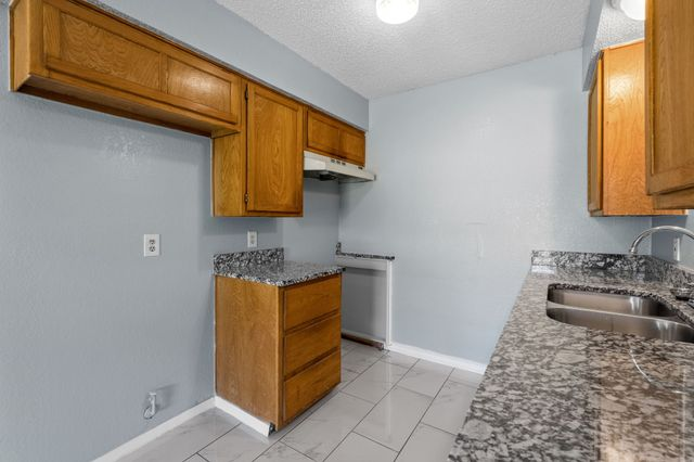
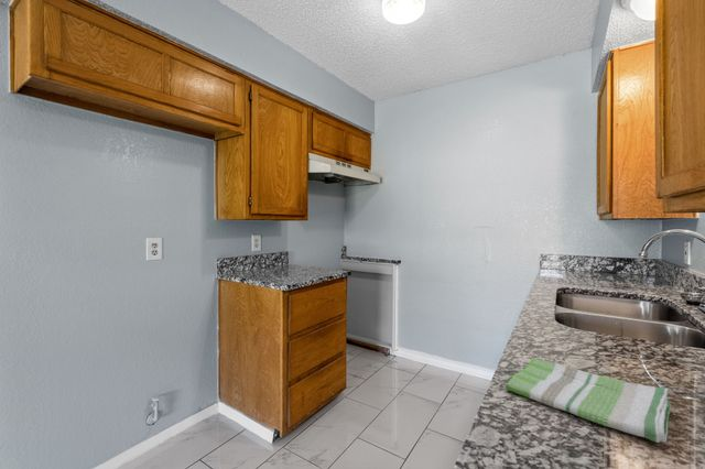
+ dish towel [505,358,672,444]
